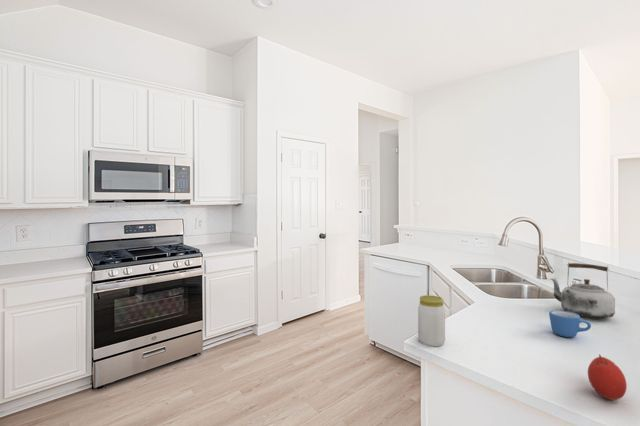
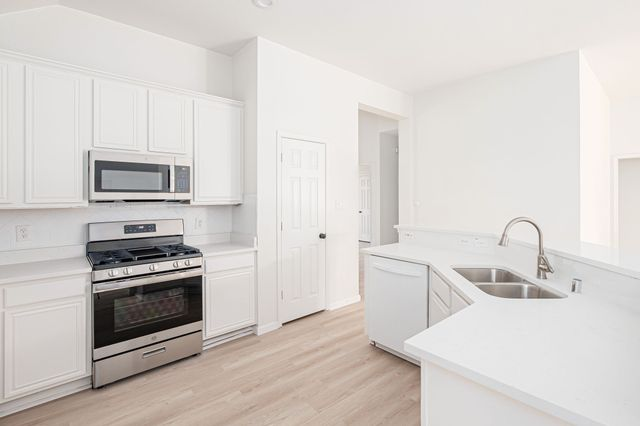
- mug [548,309,592,338]
- fruit [587,353,628,401]
- jar [417,294,446,348]
- kettle [549,261,616,319]
